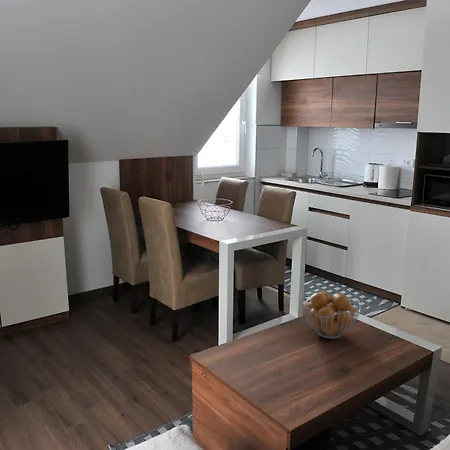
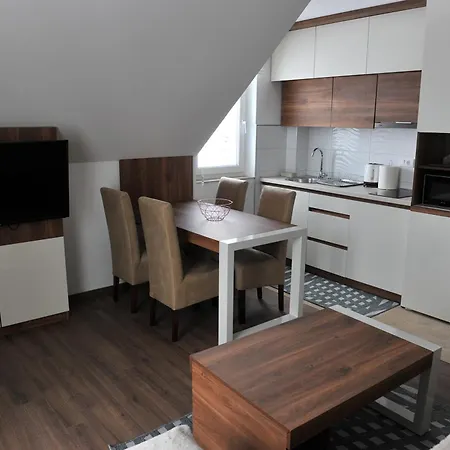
- fruit basket [301,290,362,340]
